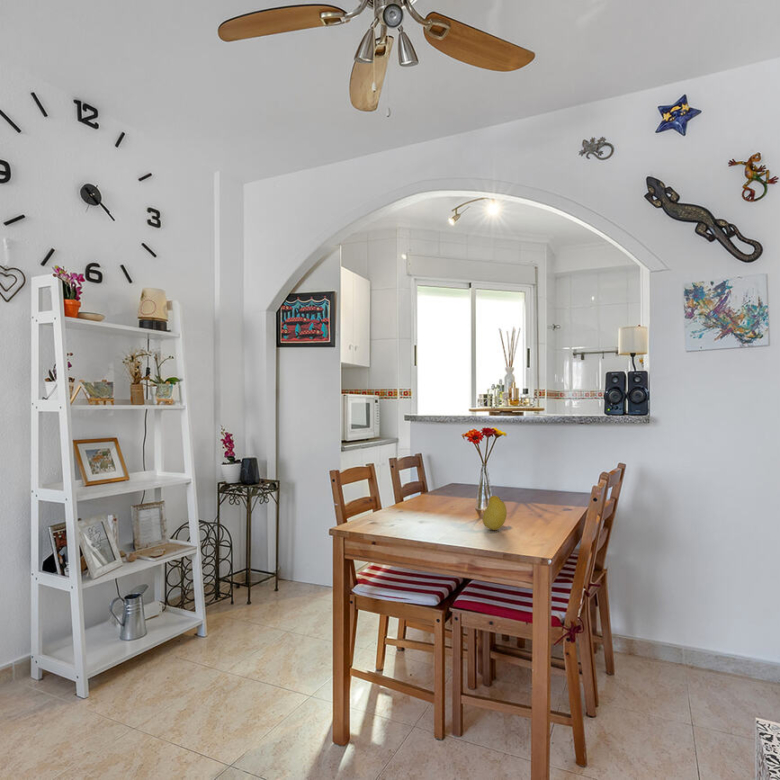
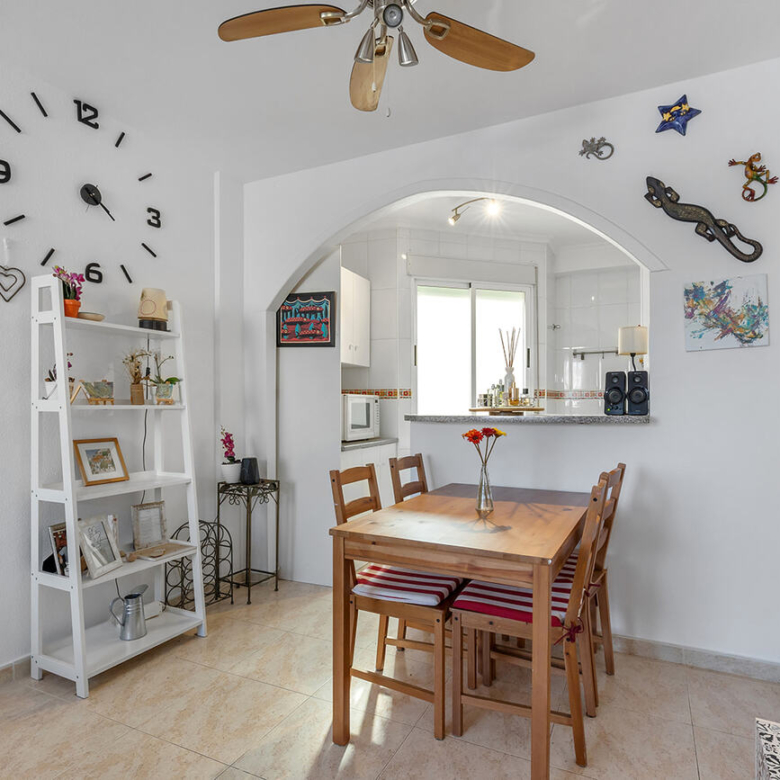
- fruit [482,495,508,531]
